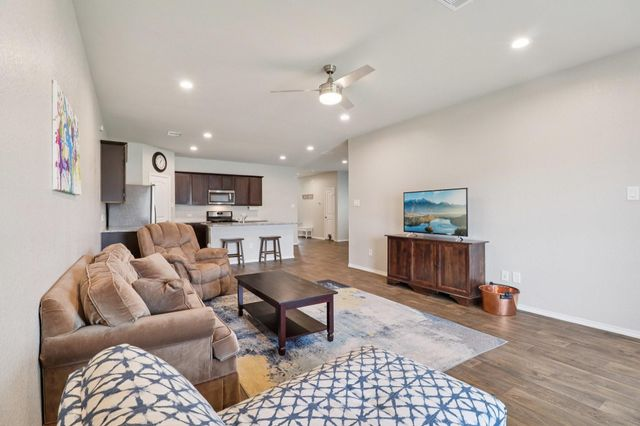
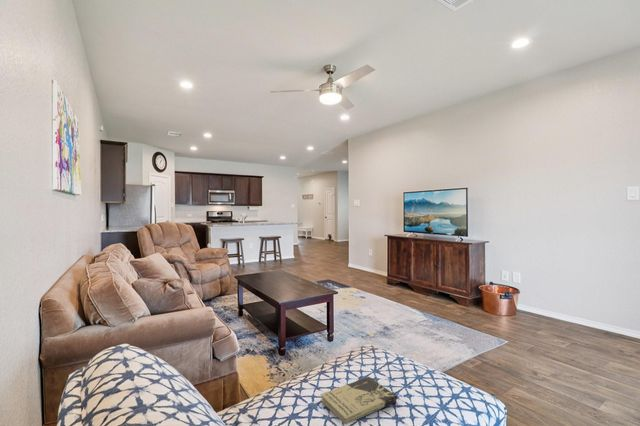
+ book [320,376,398,425]
